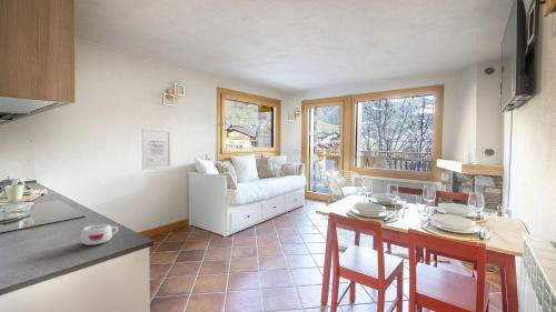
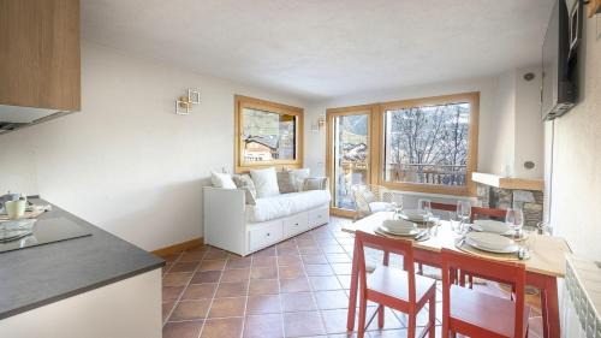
- wall art [141,127,172,171]
- mug [80,223,120,246]
